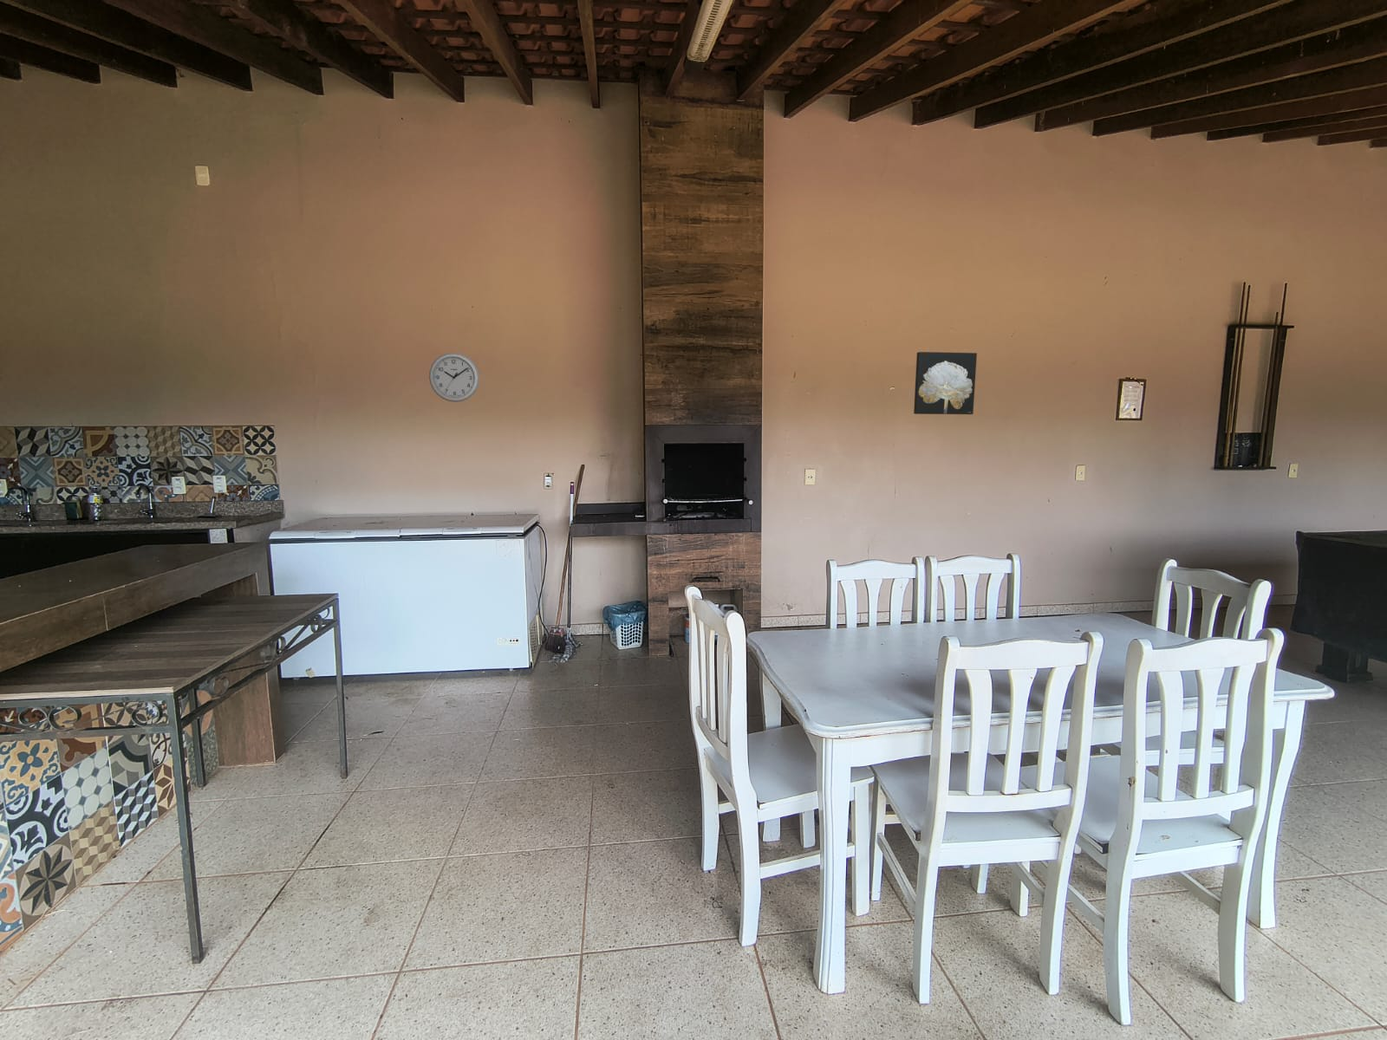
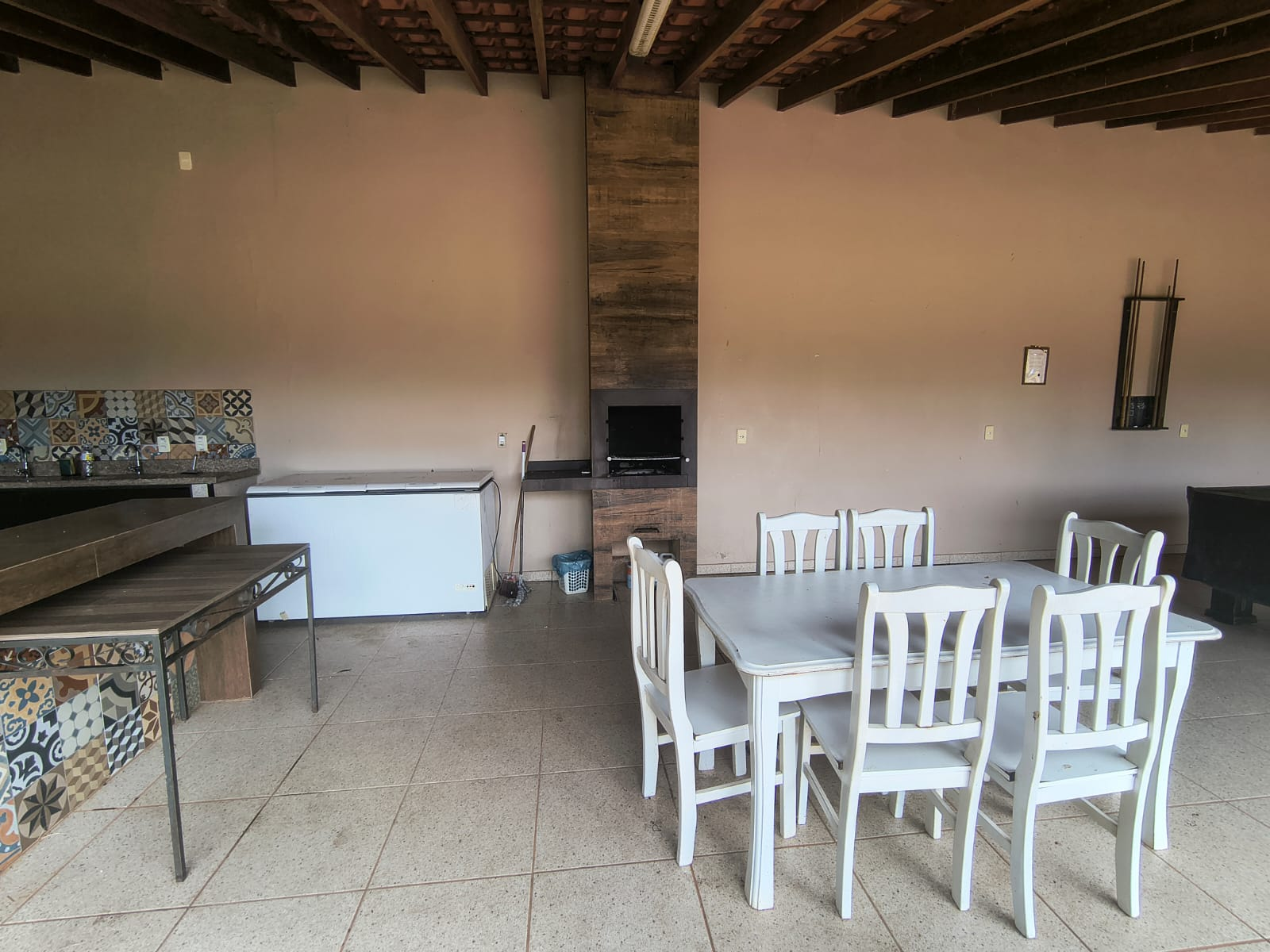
- wall clock [428,352,481,403]
- wall art [913,351,977,415]
